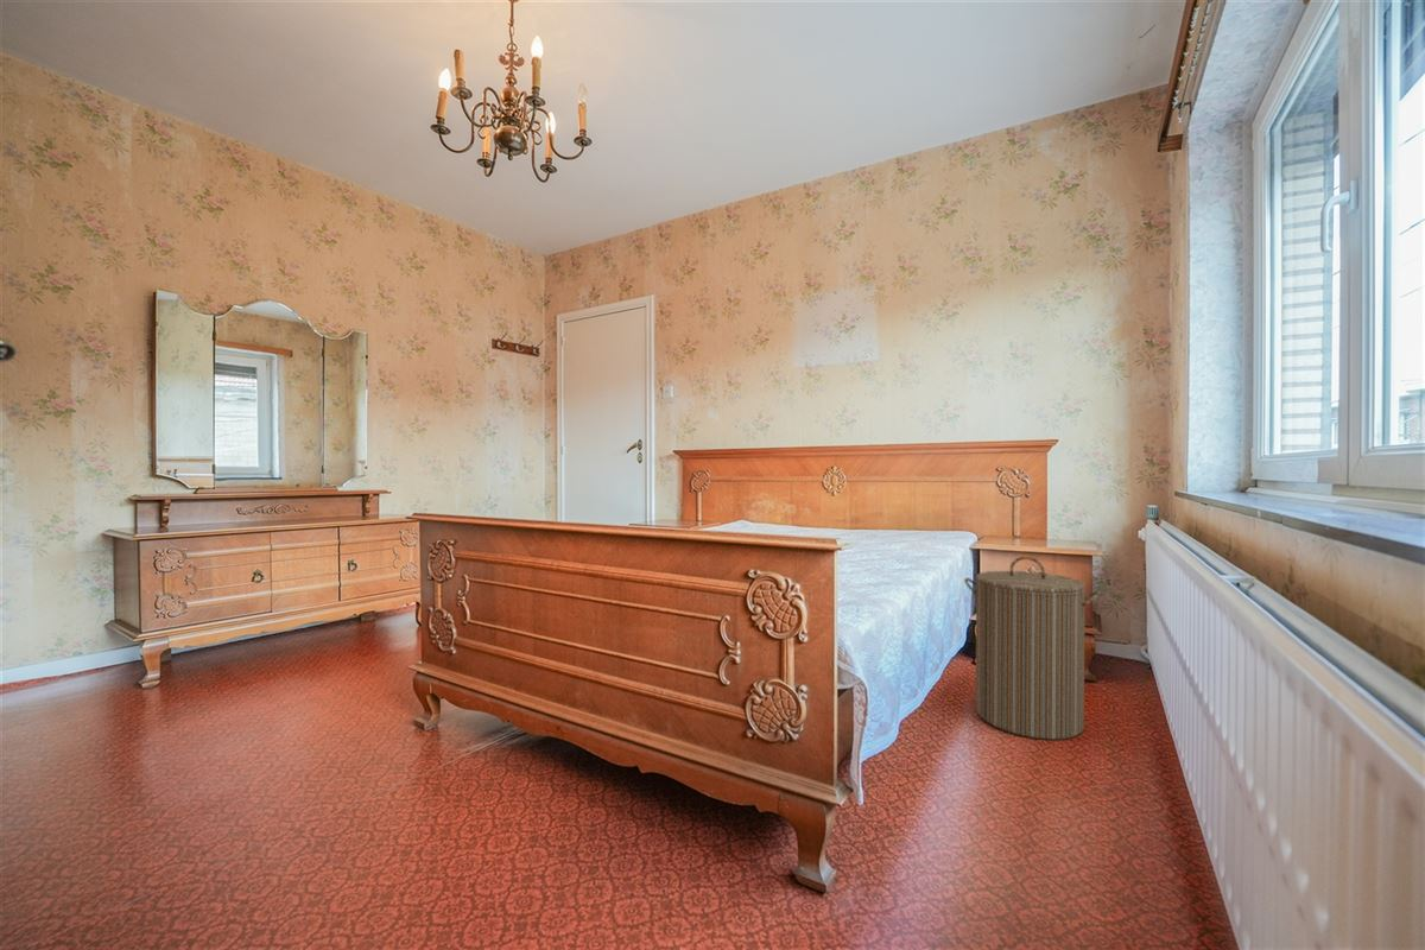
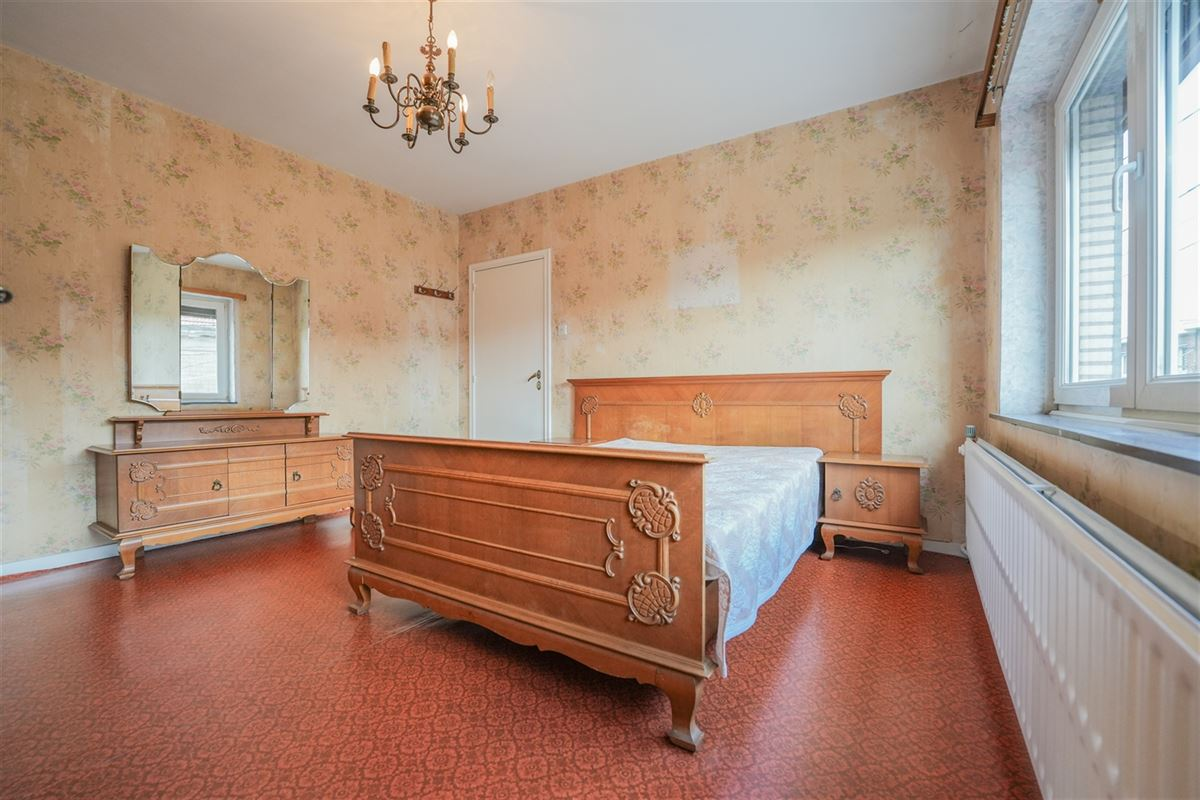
- laundry hamper [963,556,1102,741]
